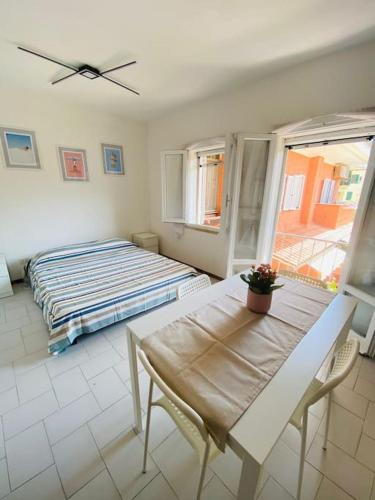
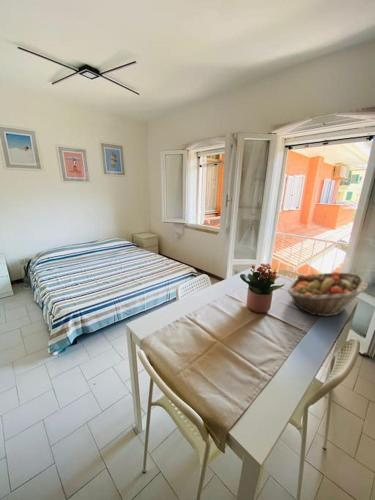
+ fruit basket [286,271,369,317]
